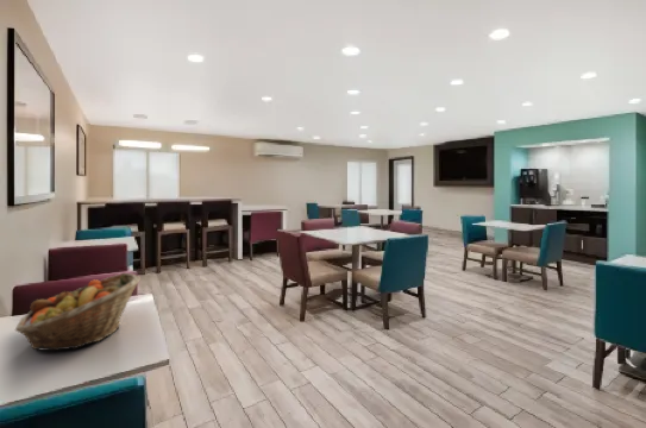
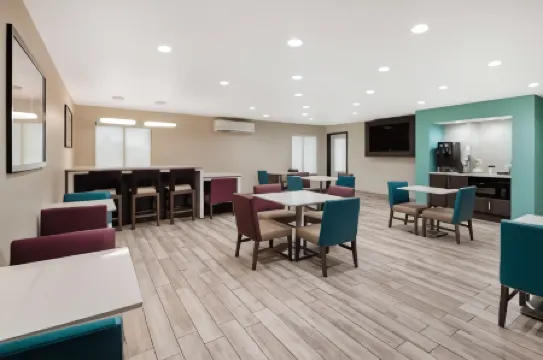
- fruit basket [14,272,142,352]
